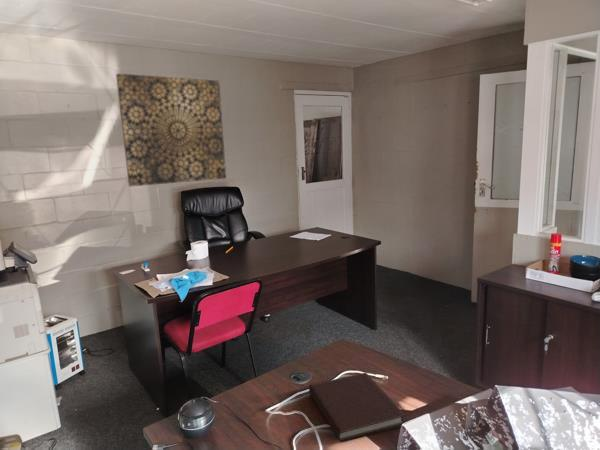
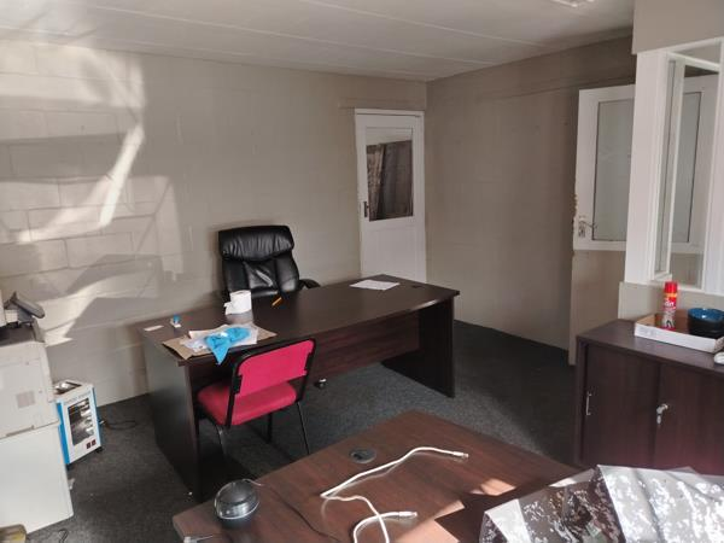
- wall art [115,73,227,188]
- notebook [308,372,407,443]
